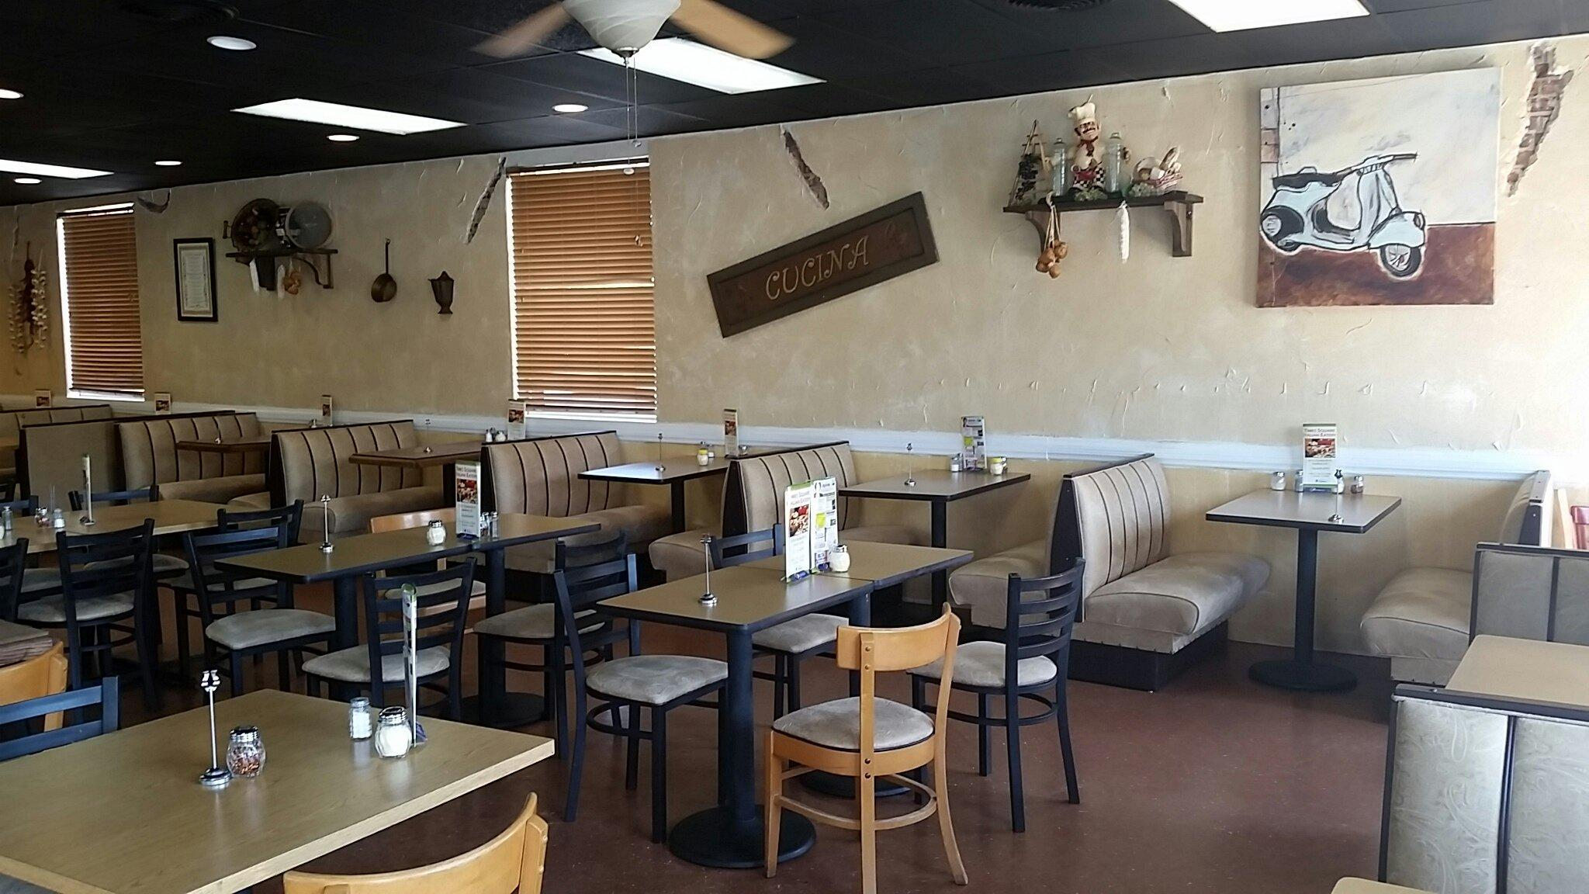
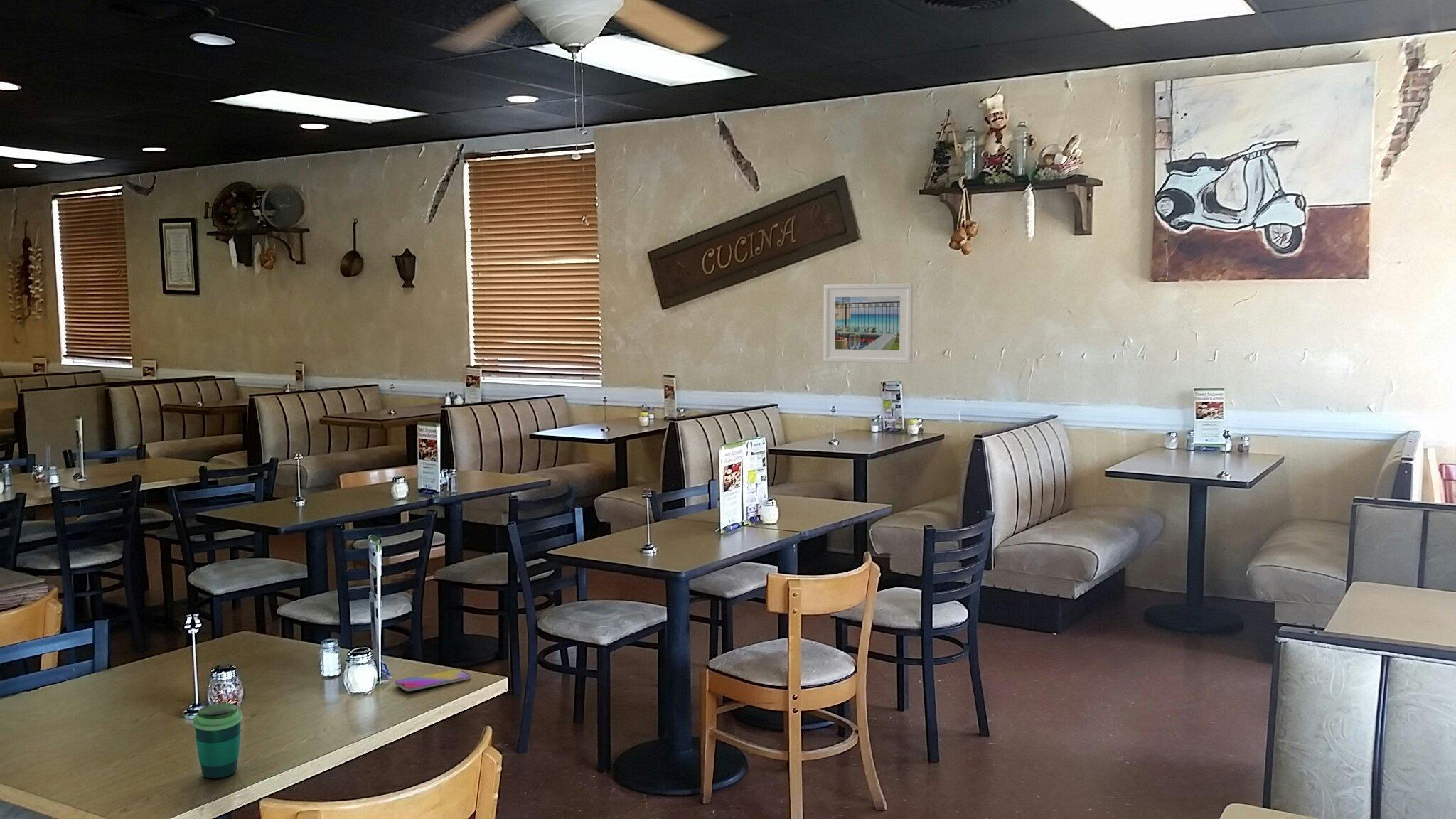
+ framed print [823,283,914,364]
+ cup [192,702,243,779]
+ smartphone [395,668,471,692]
